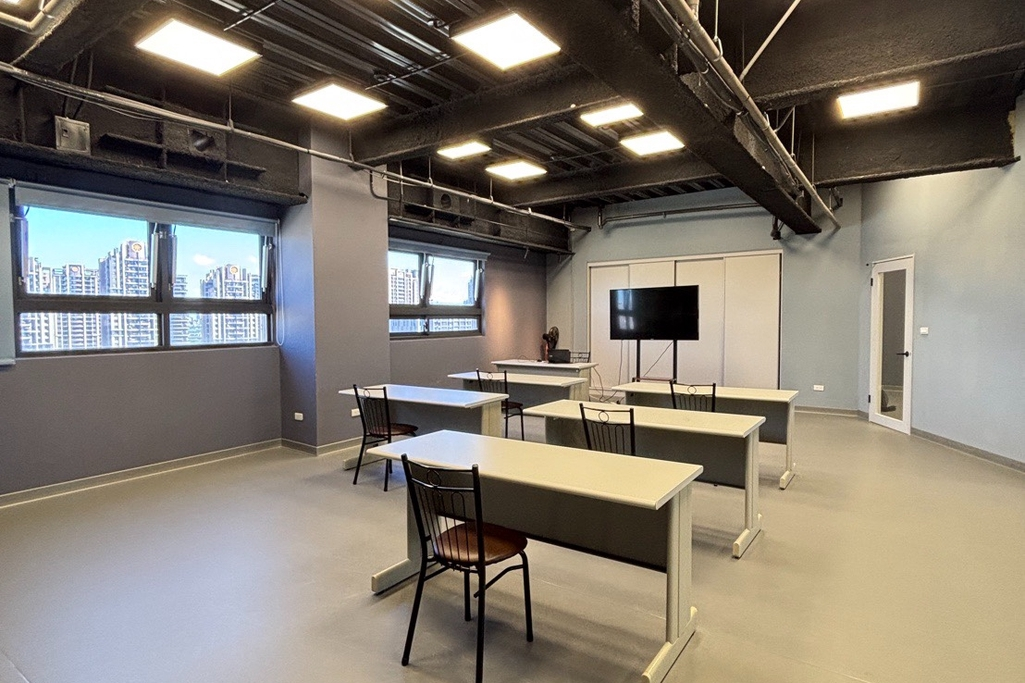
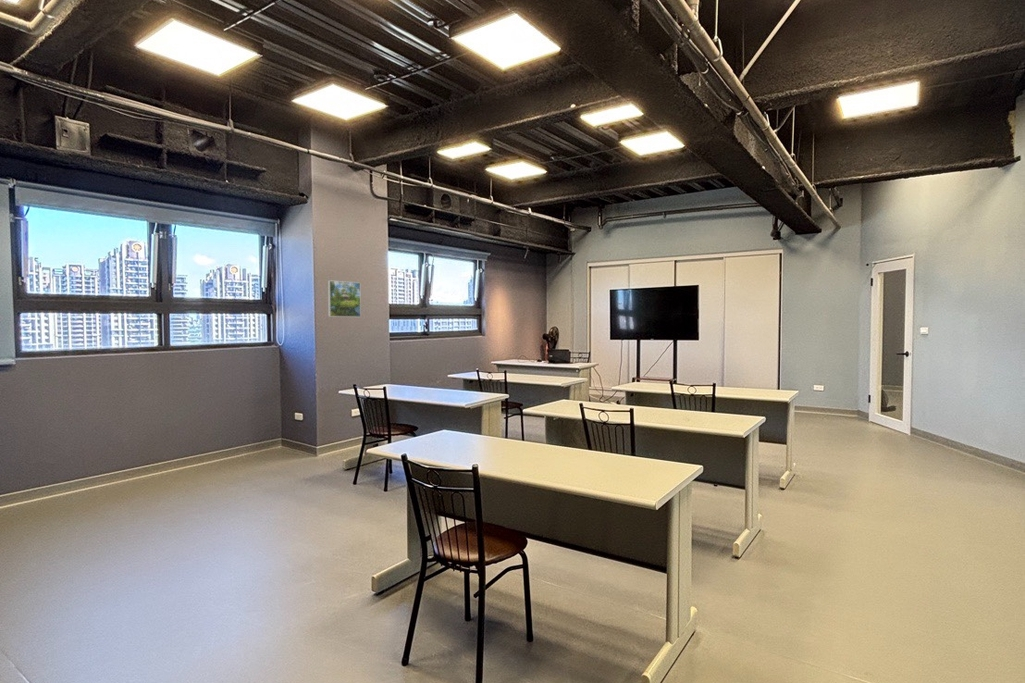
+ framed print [327,279,362,318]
